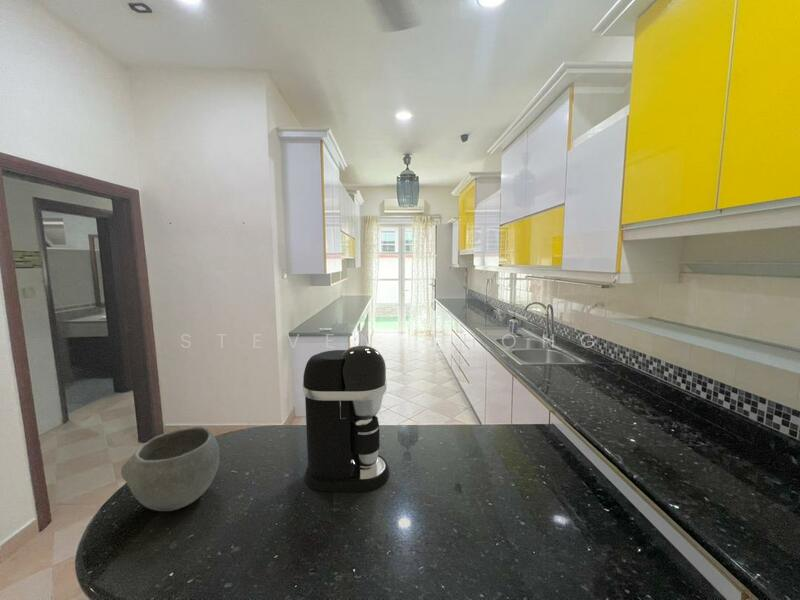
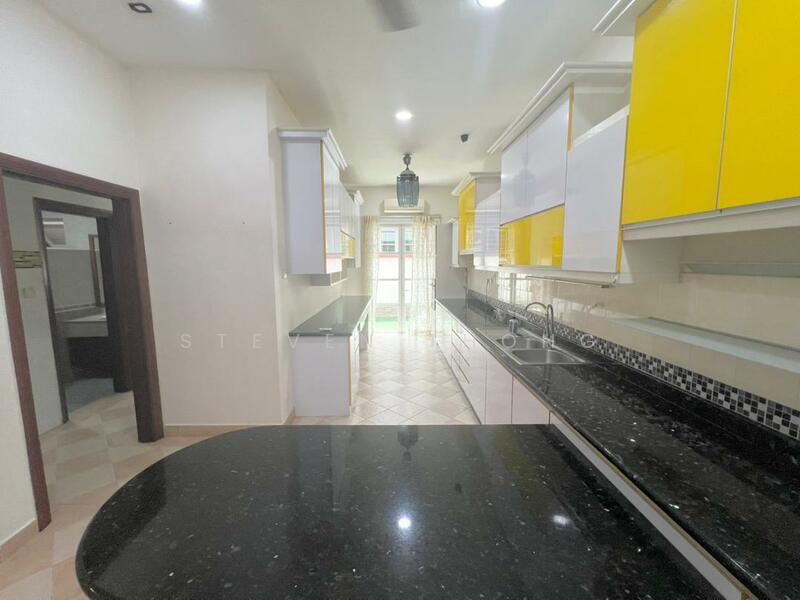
- coffee maker [302,345,390,493]
- bowl [120,426,221,512]
